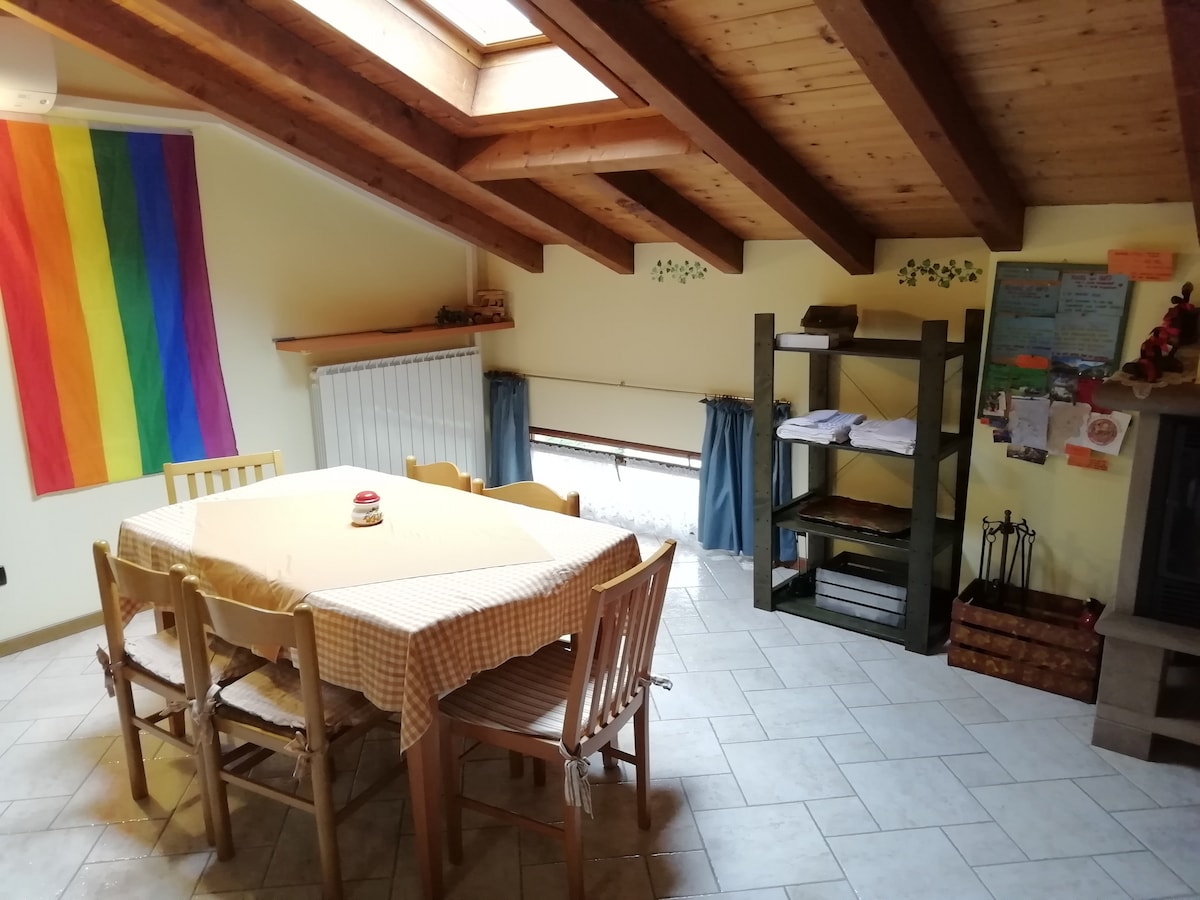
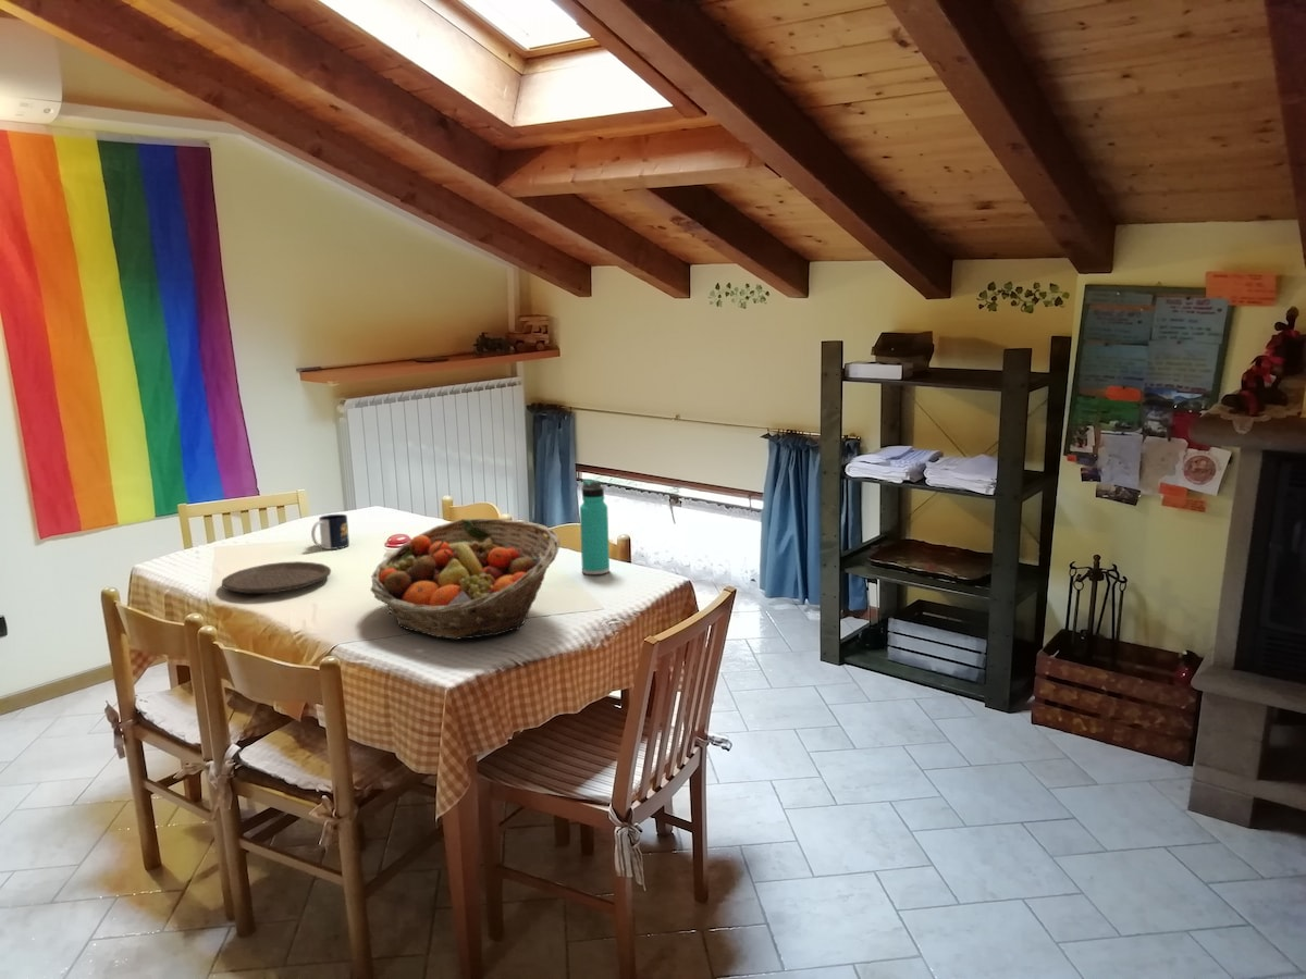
+ fruit basket [370,517,560,641]
+ plate [221,560,332,594]
+ thermos bottle [579,478,611,575]
+ mug [310,513,350,550]
